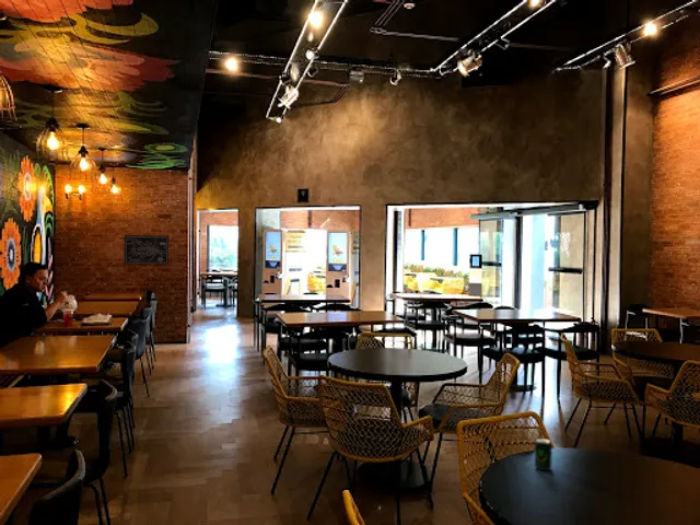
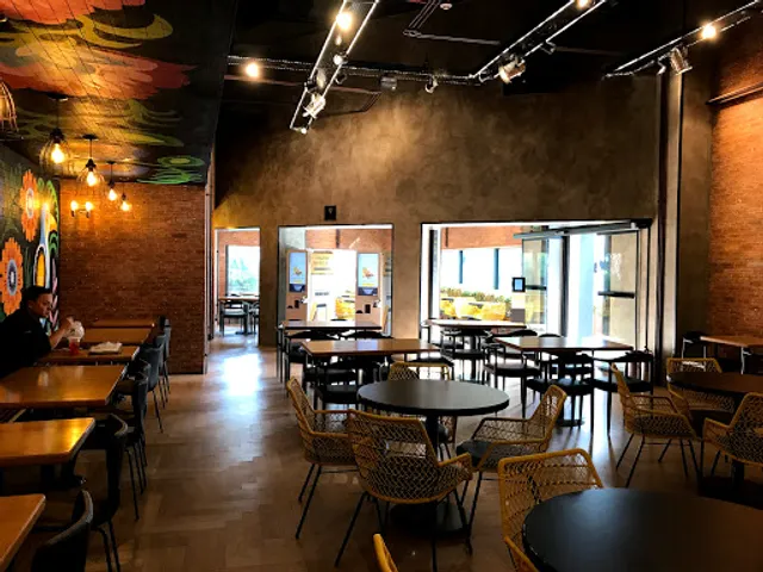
- wall art [124,234,170,266]
- beverage can [534,438,553,471]
